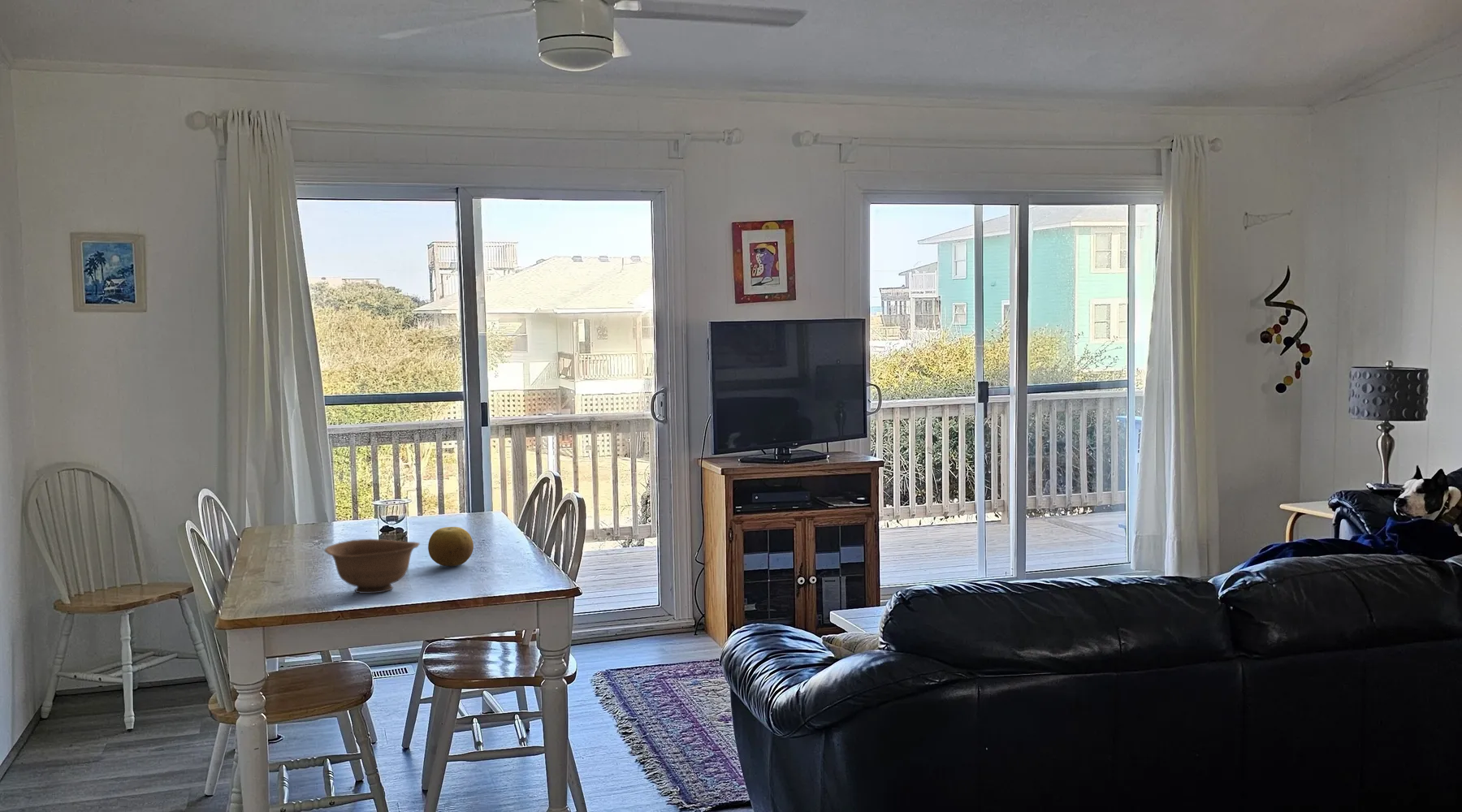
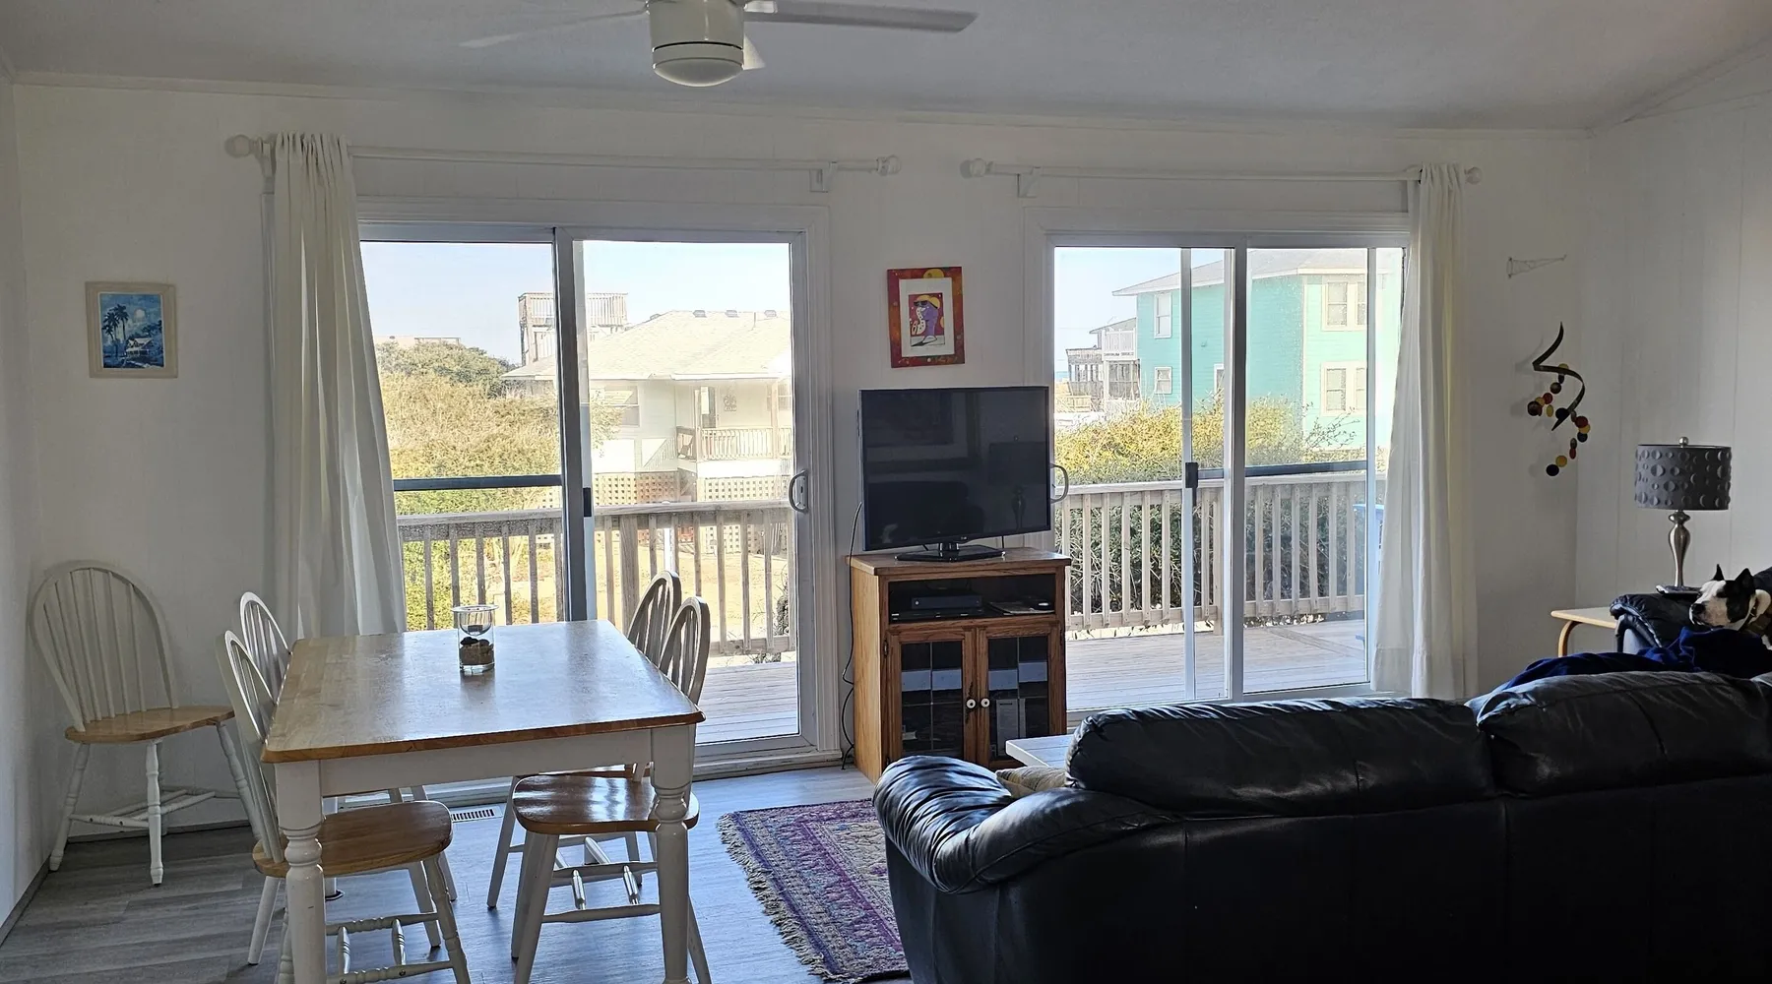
- bowl [323,538,421,594]
- fruit [427,526,474,568]
